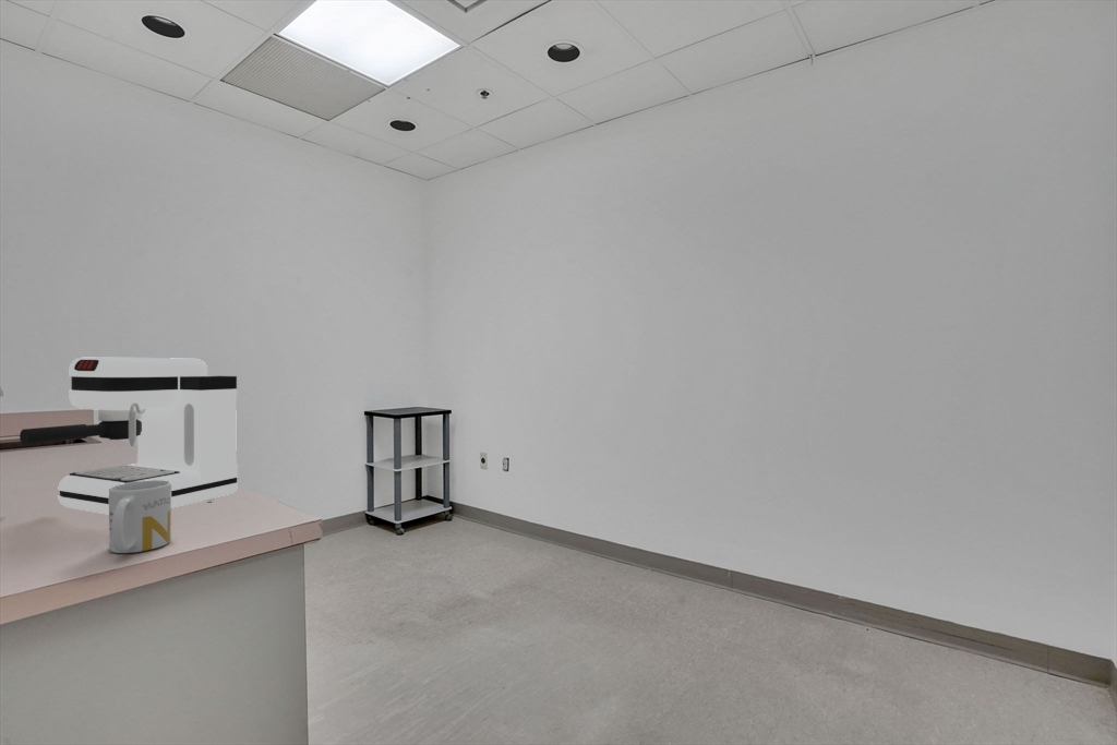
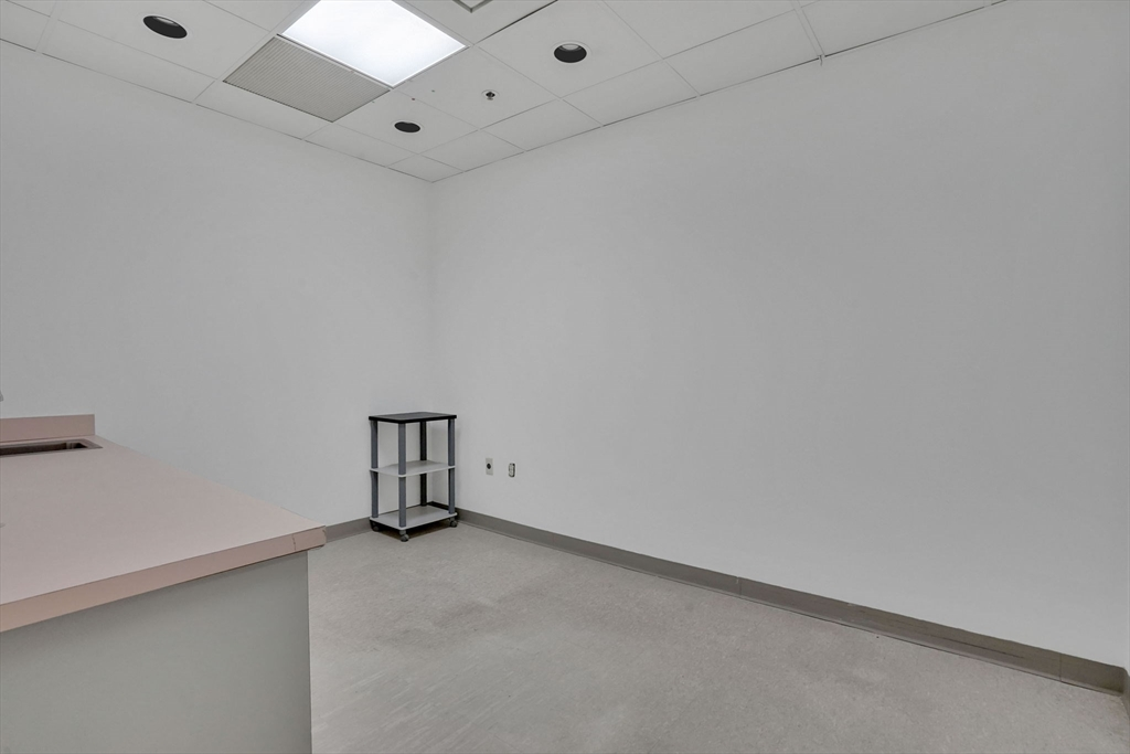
- mug [108,480,172,554]
- coffee maker [19,357,239,515]
